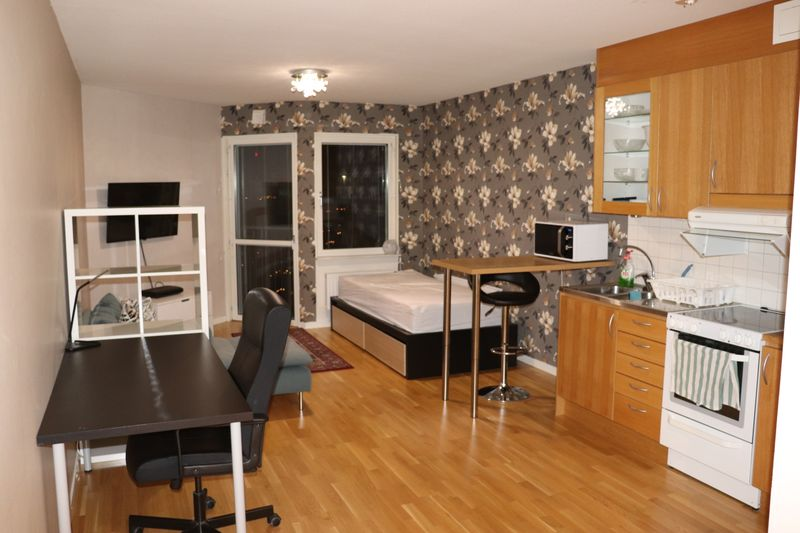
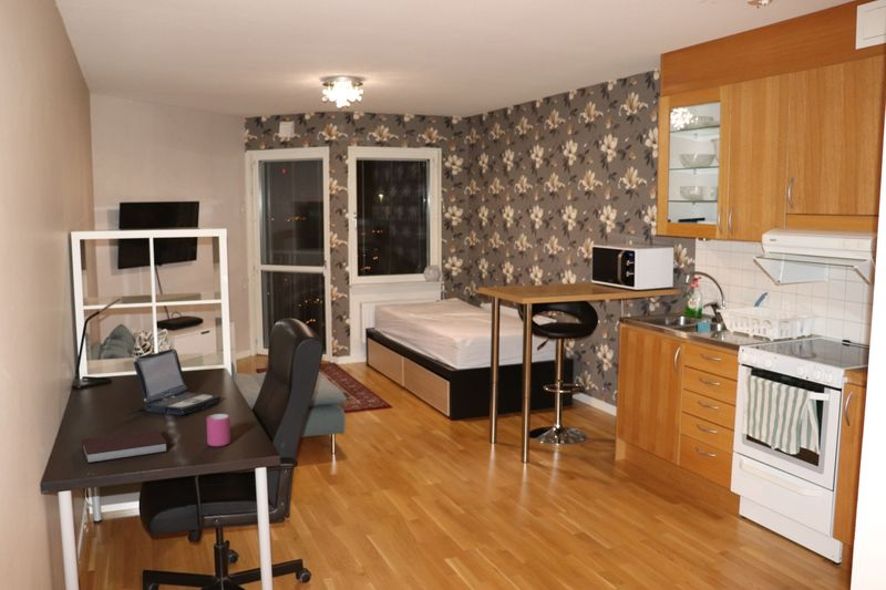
+ notebook [81,428,168,464]
+ mug [206,413,231,447]
+ laptop [130,348,222,416]
